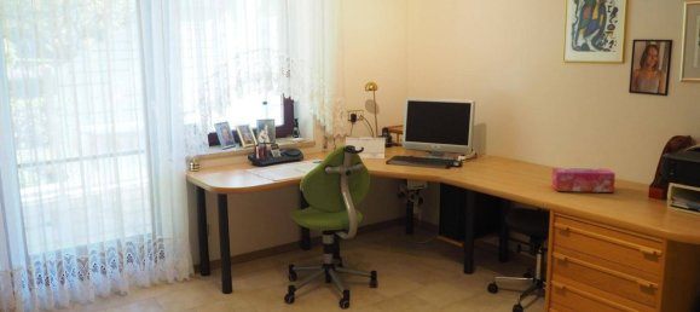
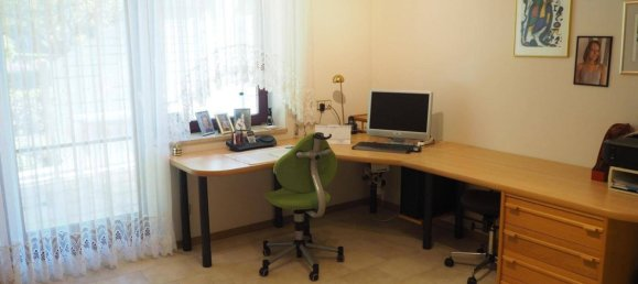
- tissue box [551,167,617,193]
